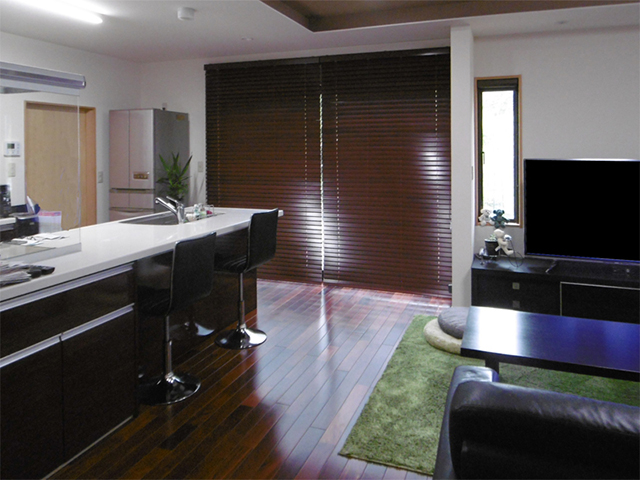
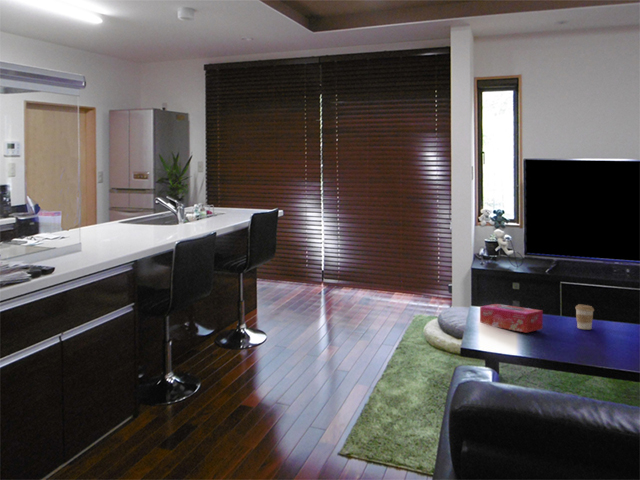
+ coffee cup [575,303,595,330]
+ tissue box [479,303,544,334]
